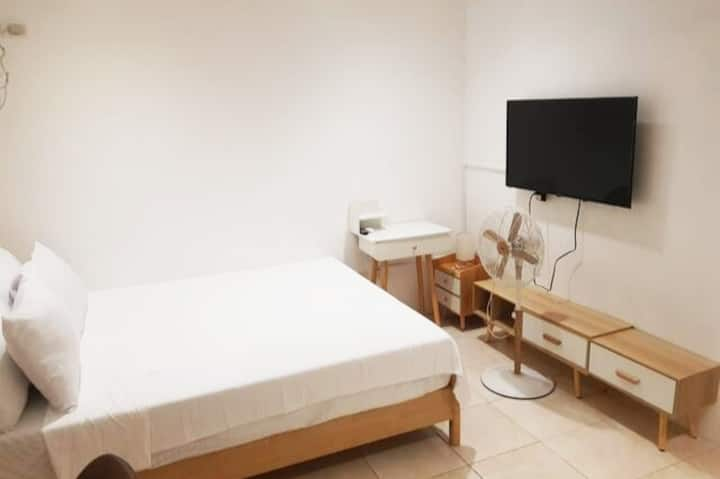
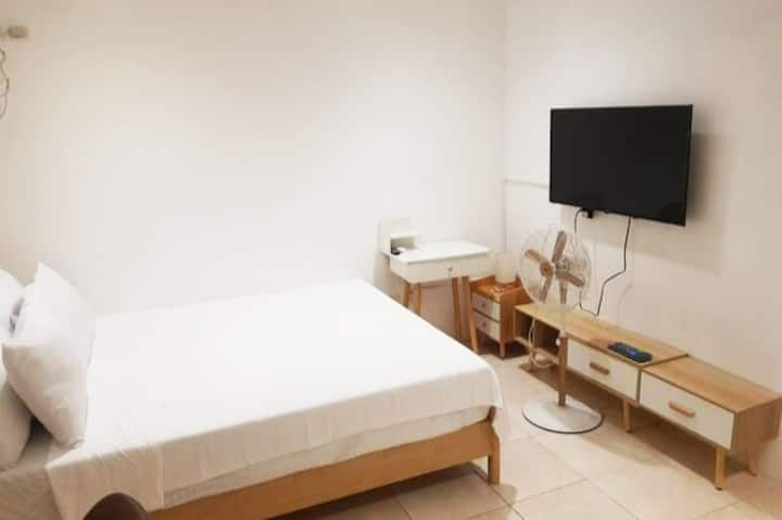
+ remote control [607,341,654,364]
